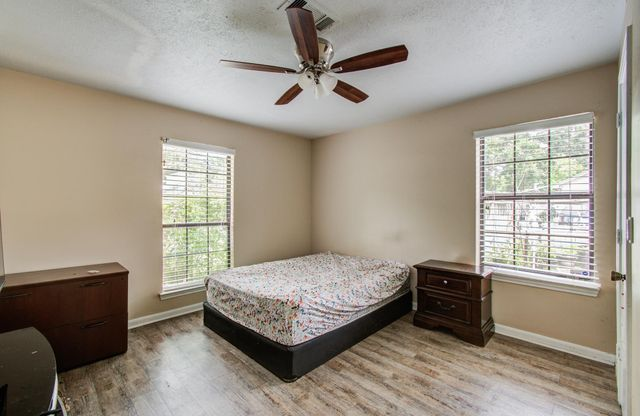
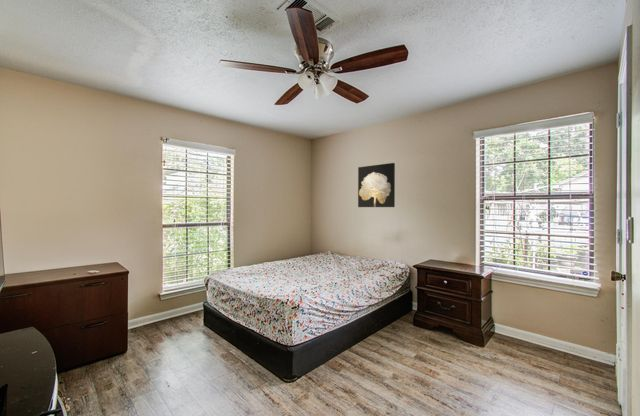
+ wall art [357,162,396,208]
